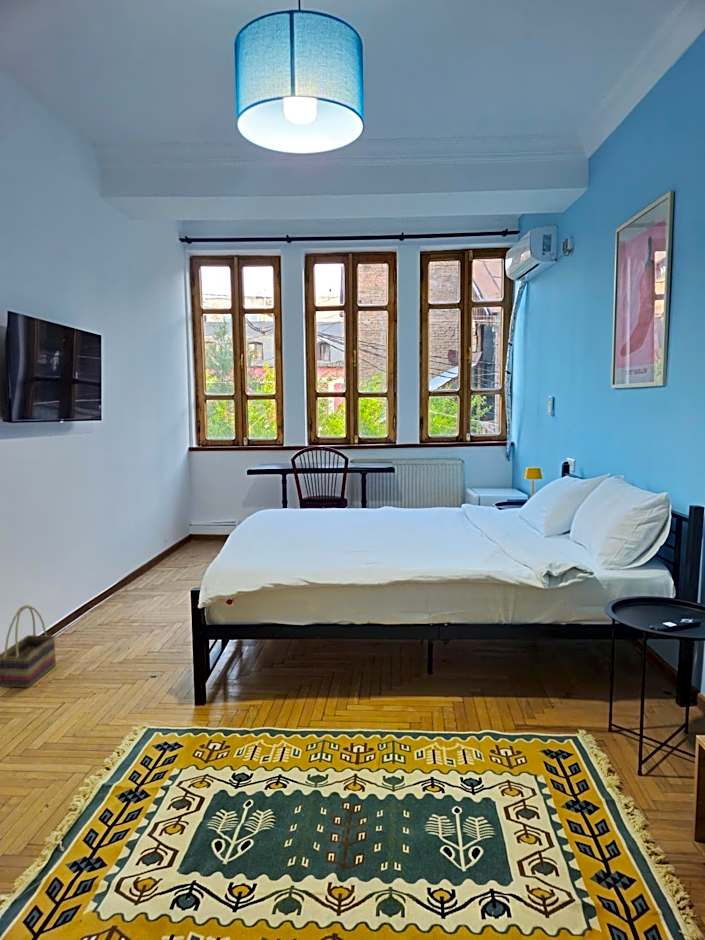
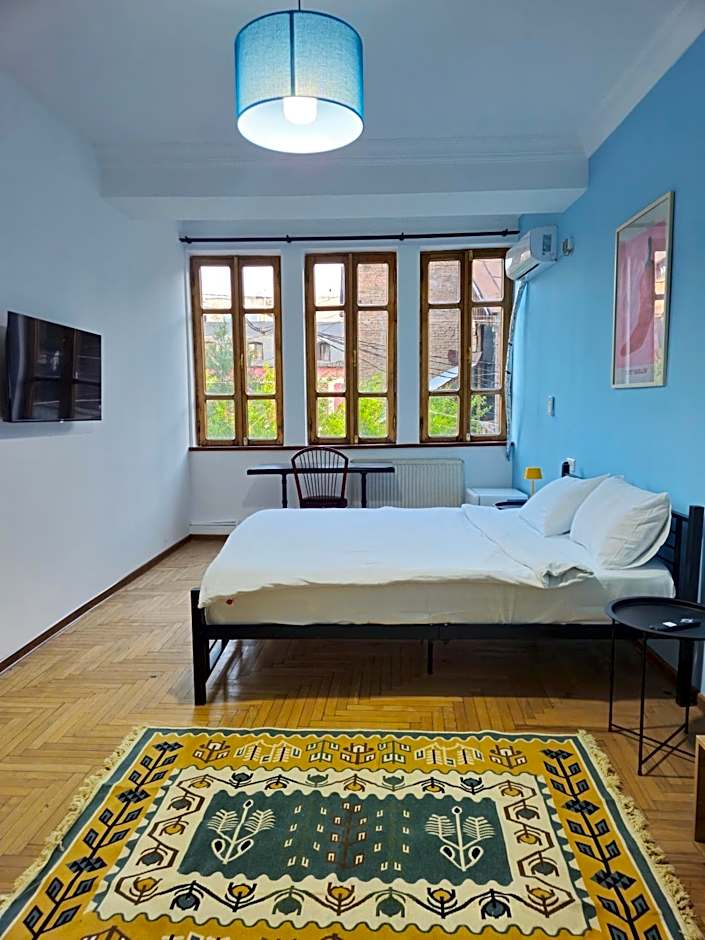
- basket [0,604,57,689]
